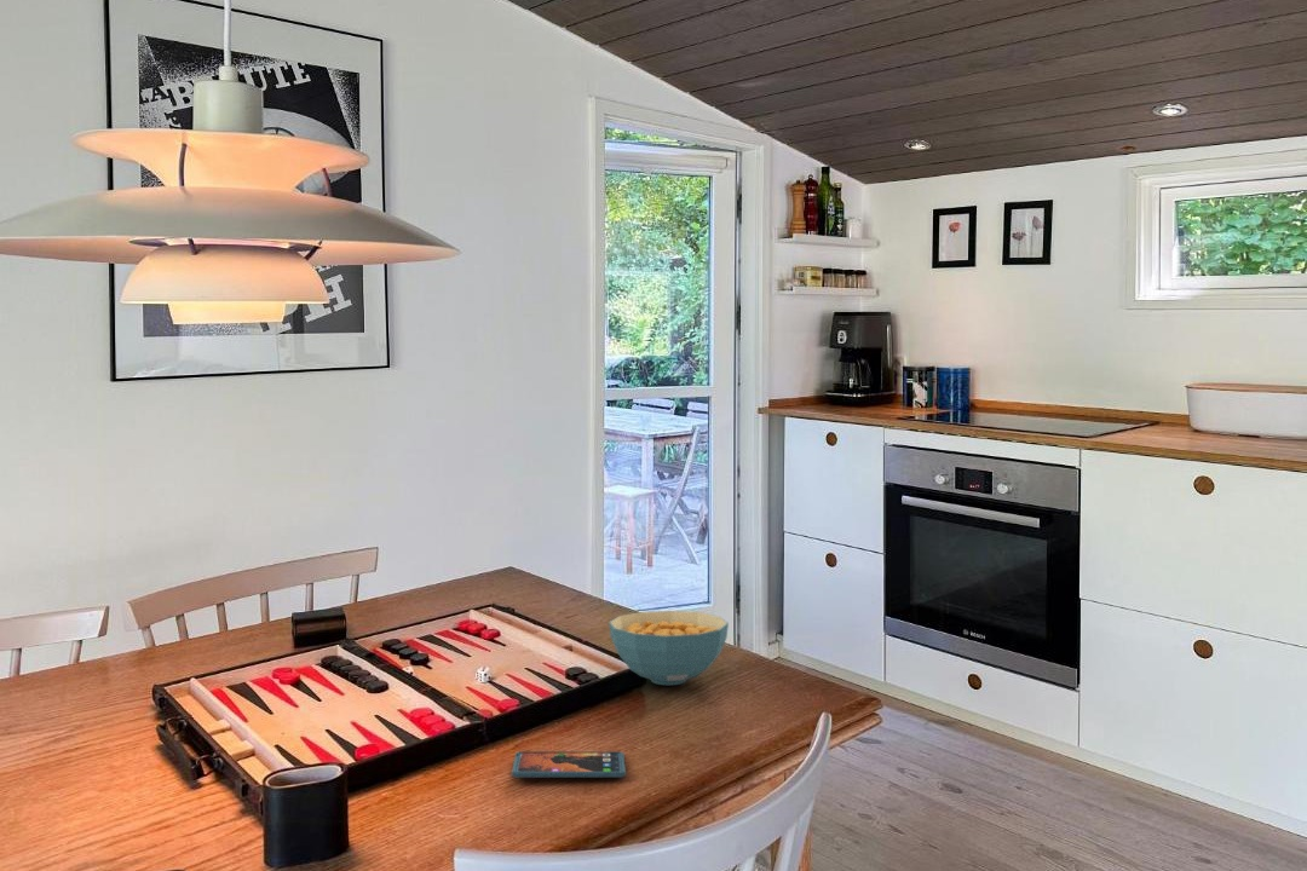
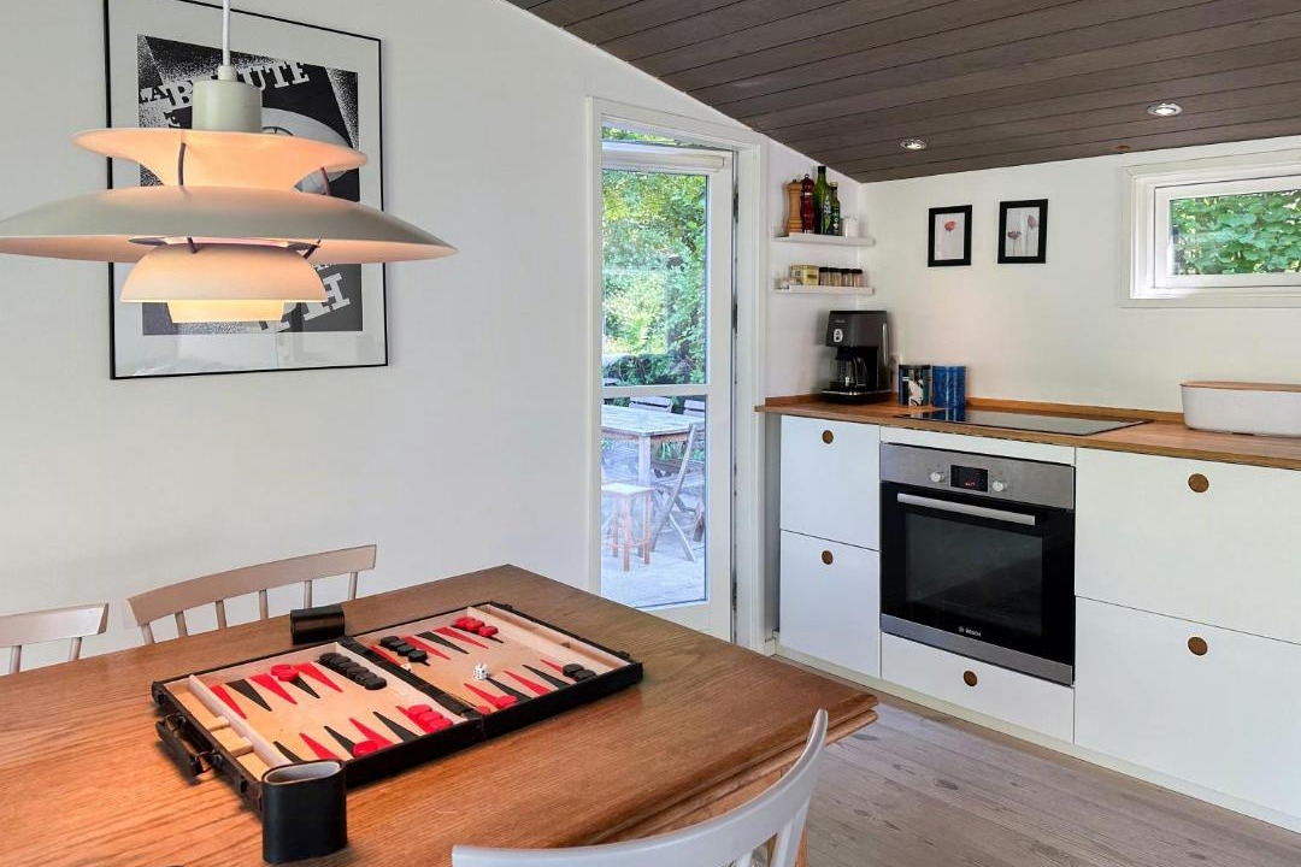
- smartphone [511,750,627,779]
- cereal bowl [608,610,730,686]
